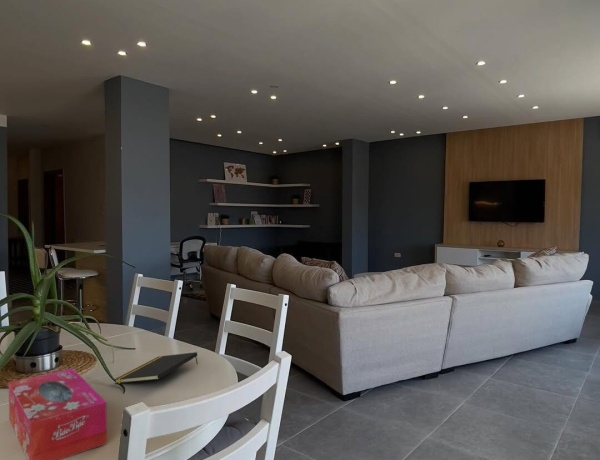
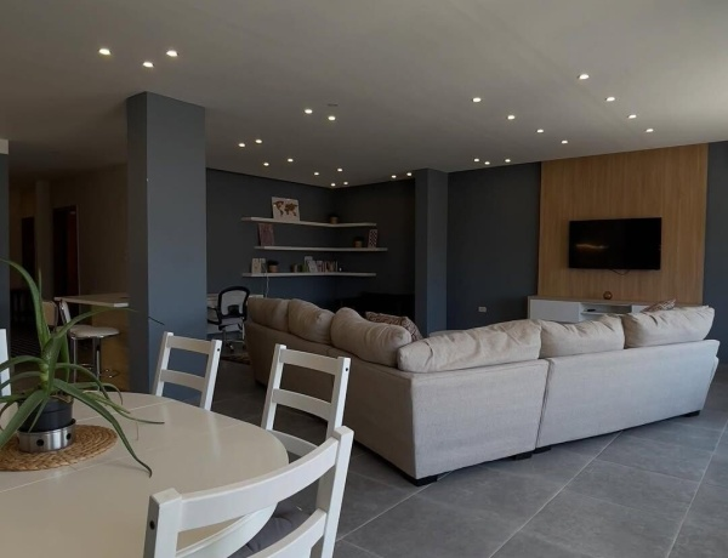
- tissue box [8,367,108,460]
- notepad [114,351,199,384]
